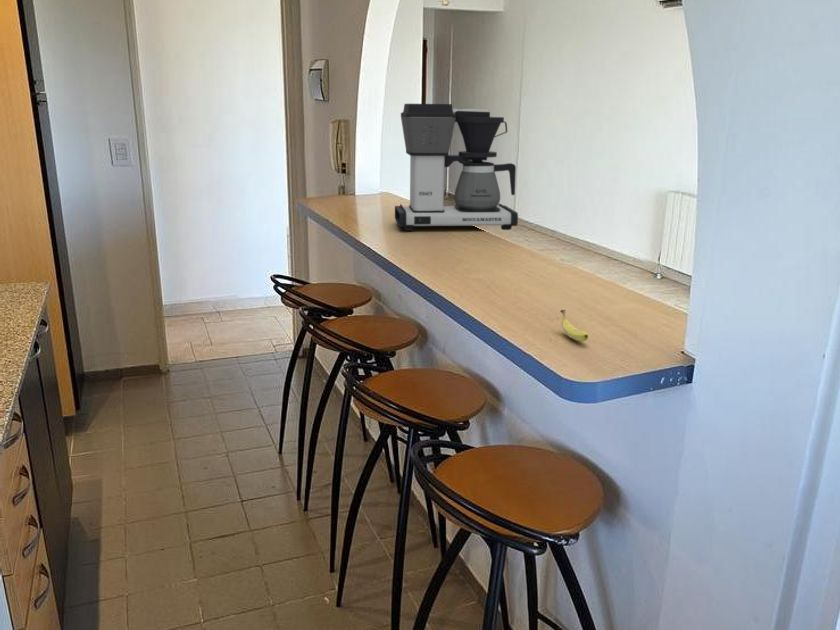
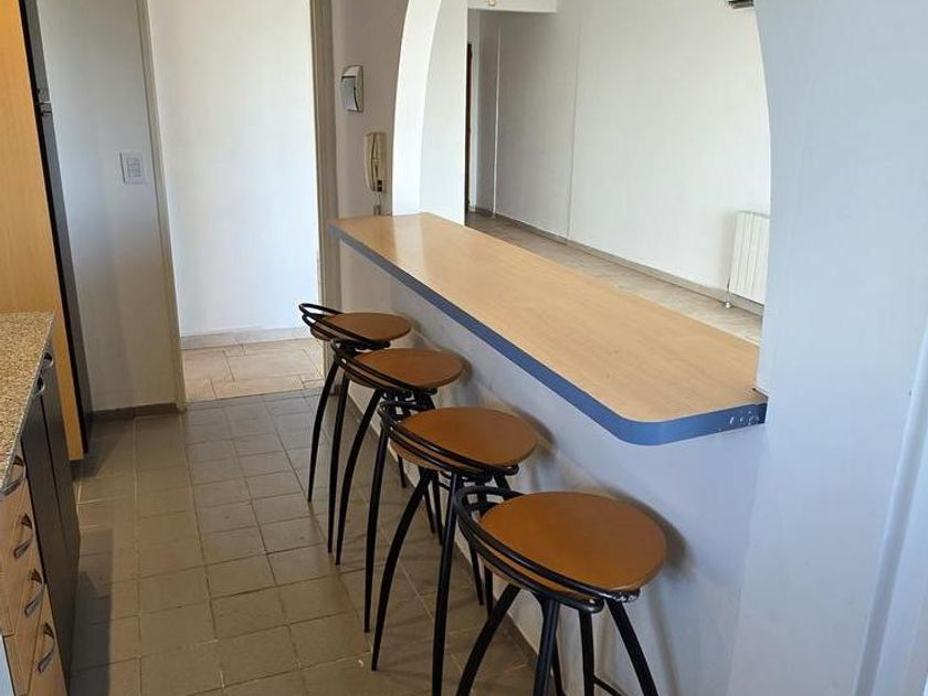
- banana [559,309,589,342]
- coffee maker [394,103,519,232]
